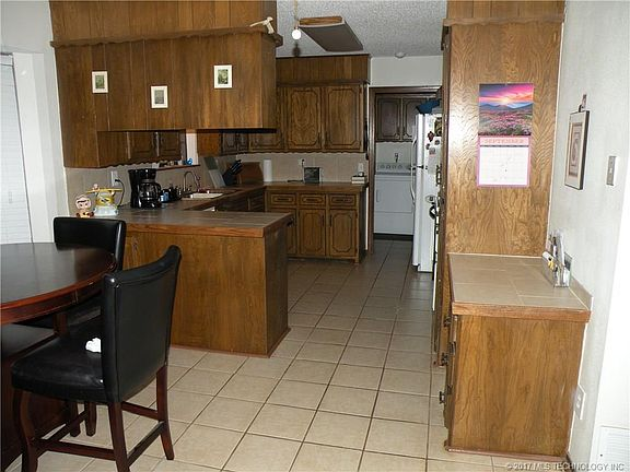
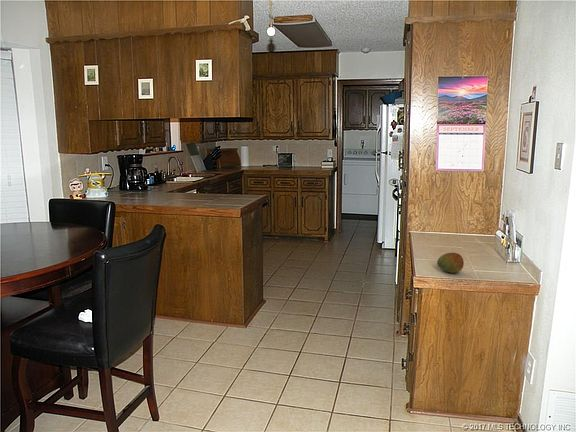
+ fruit [436,252,465,274]
